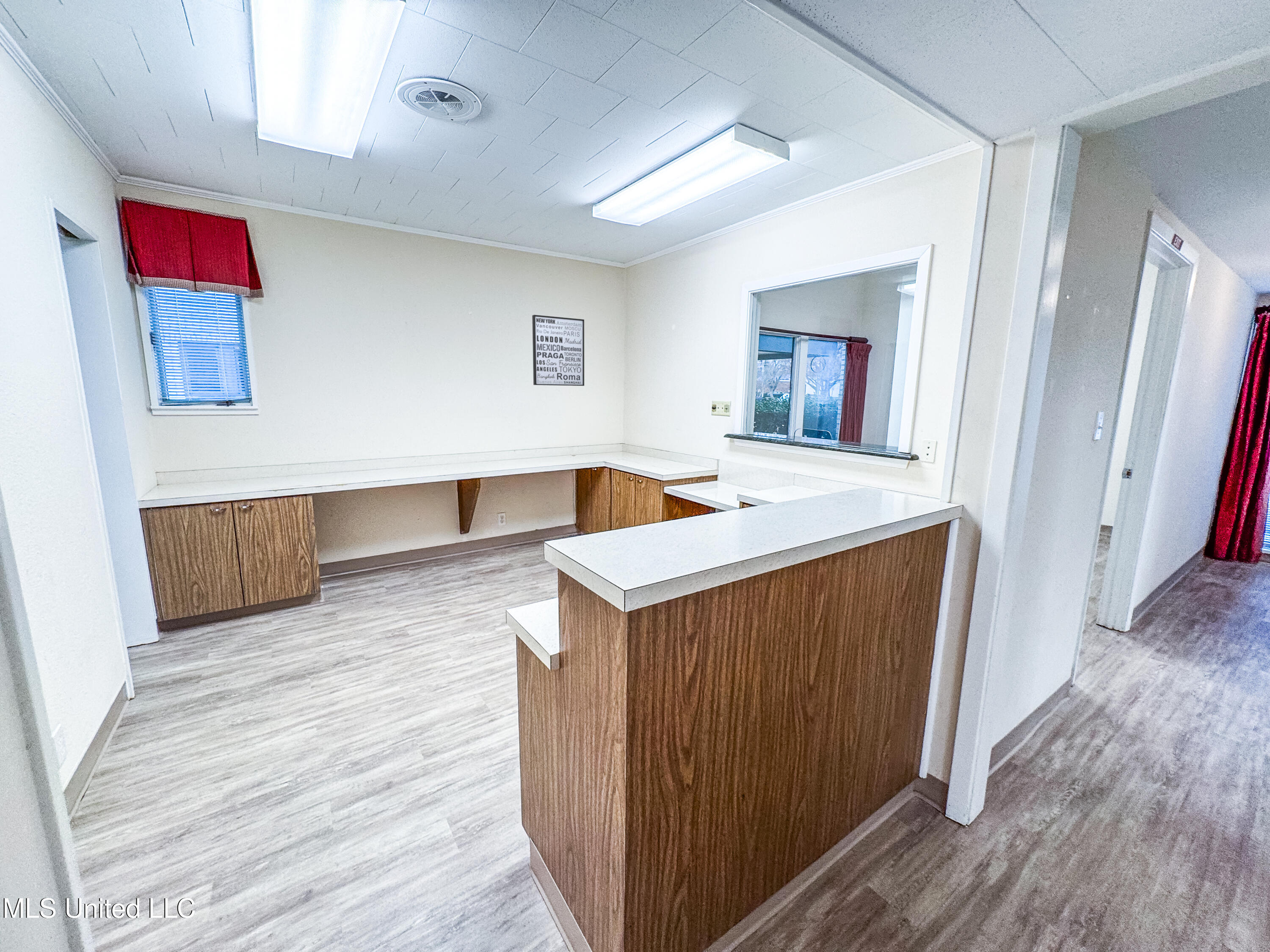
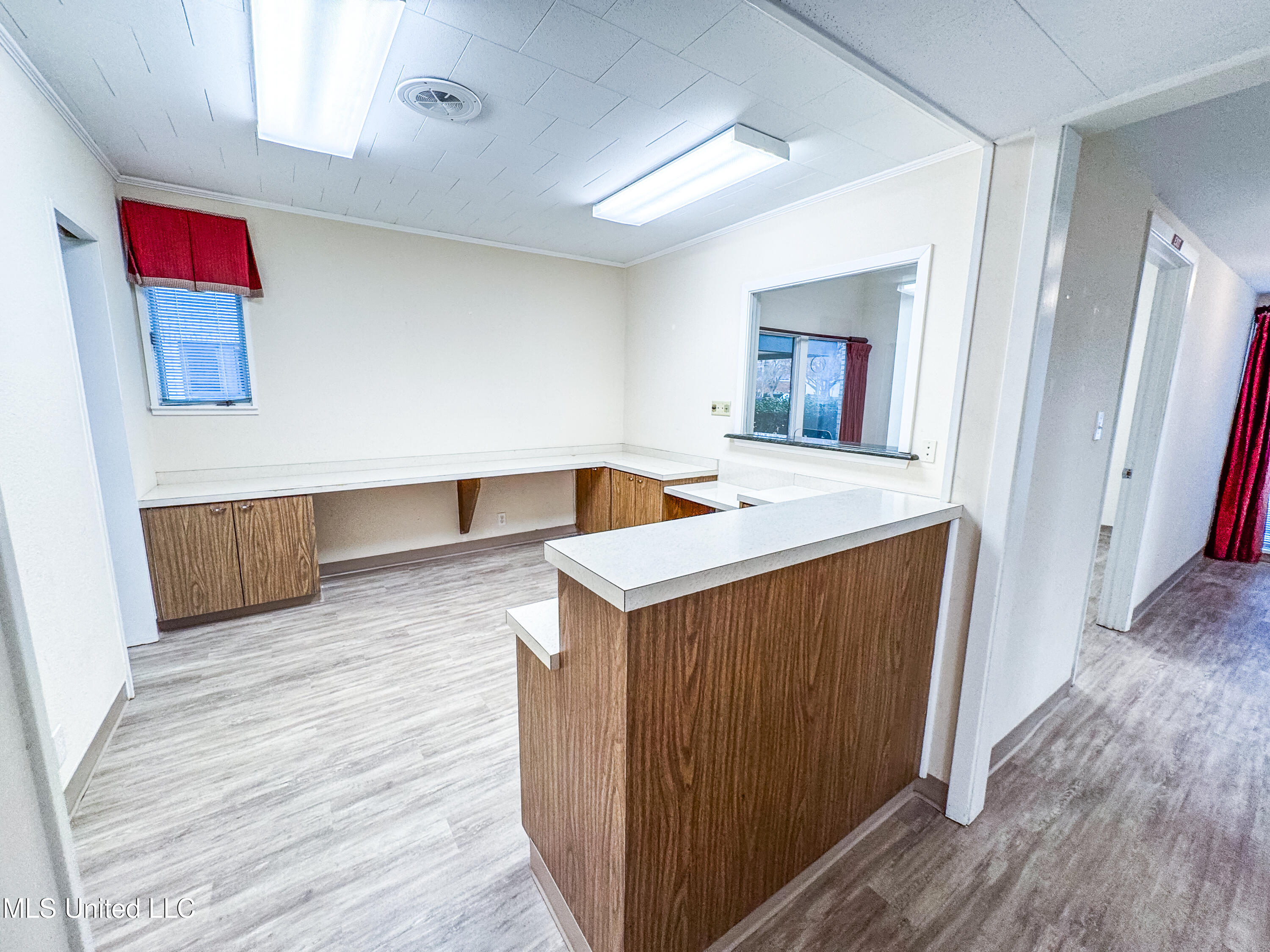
- wall art [532,314,585,386]
